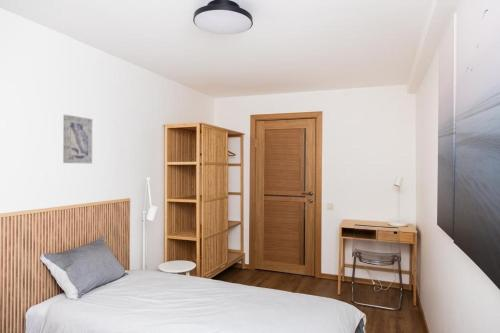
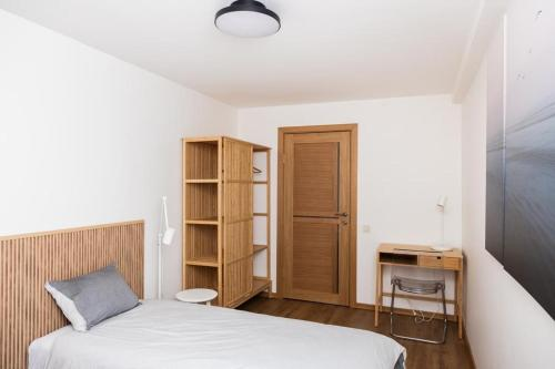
- wall art [62,114,93,164]
